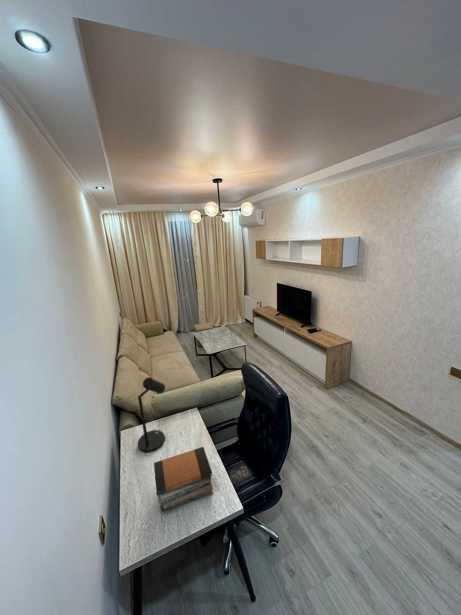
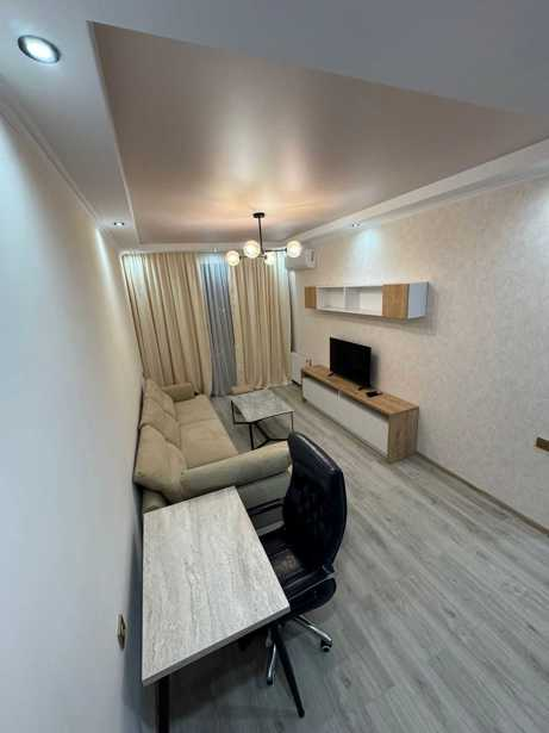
- desk lamp [137,376,166,454]
- book stack [153,446,214,512]
